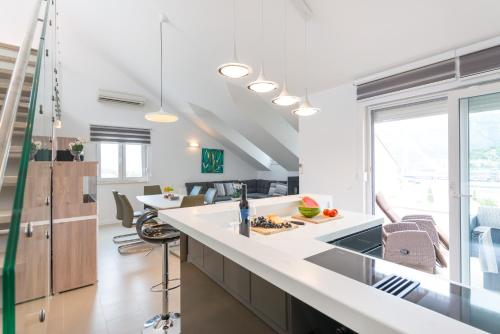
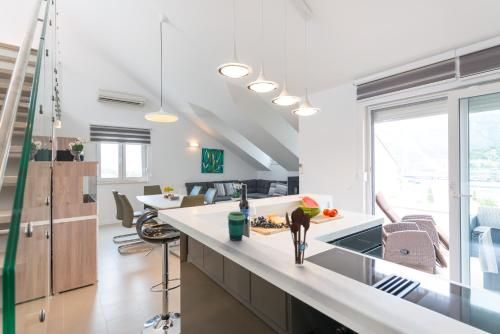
+ cup [227,211,246,242]
+ utensil holder [285,206,311,265]
